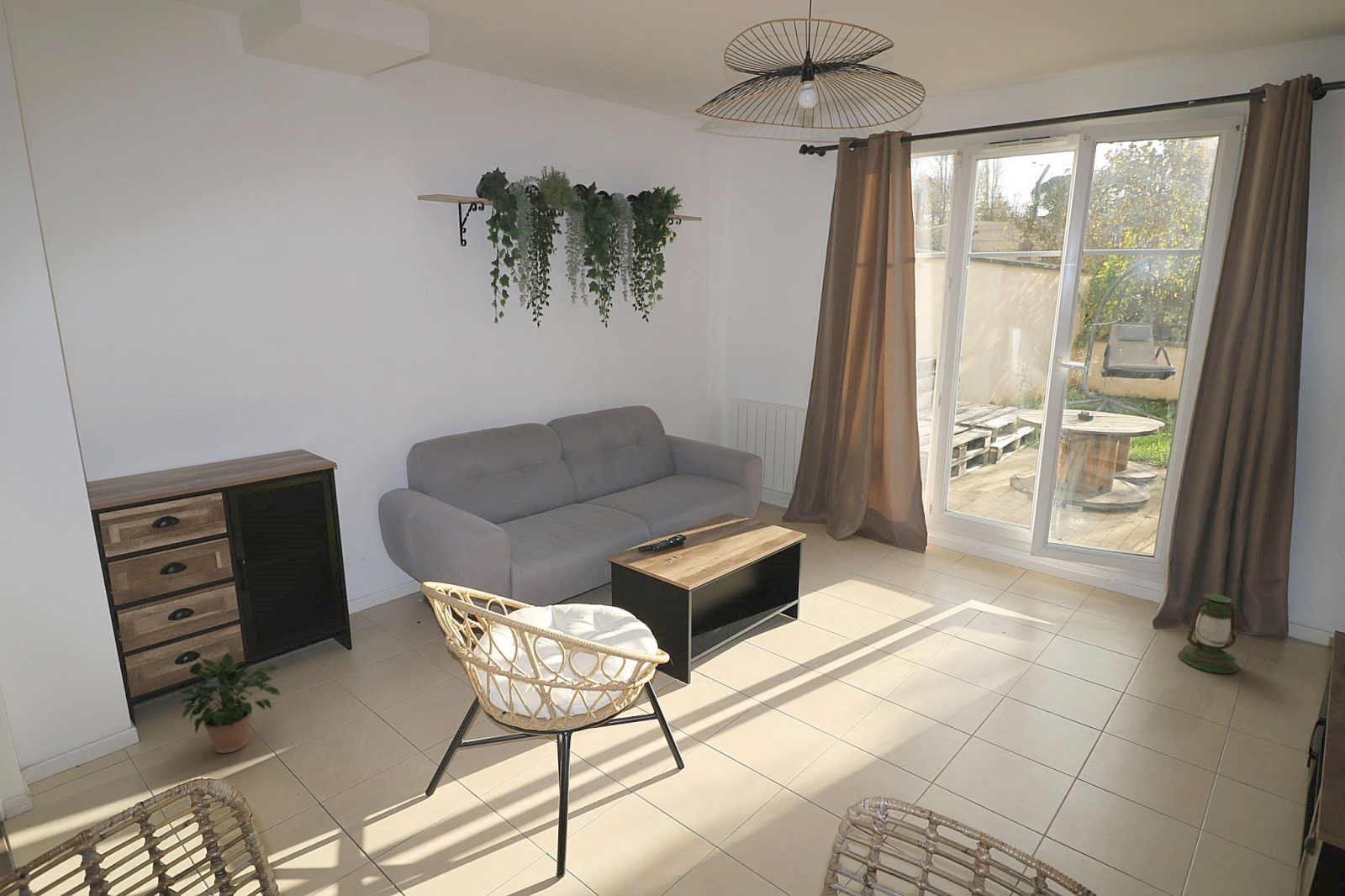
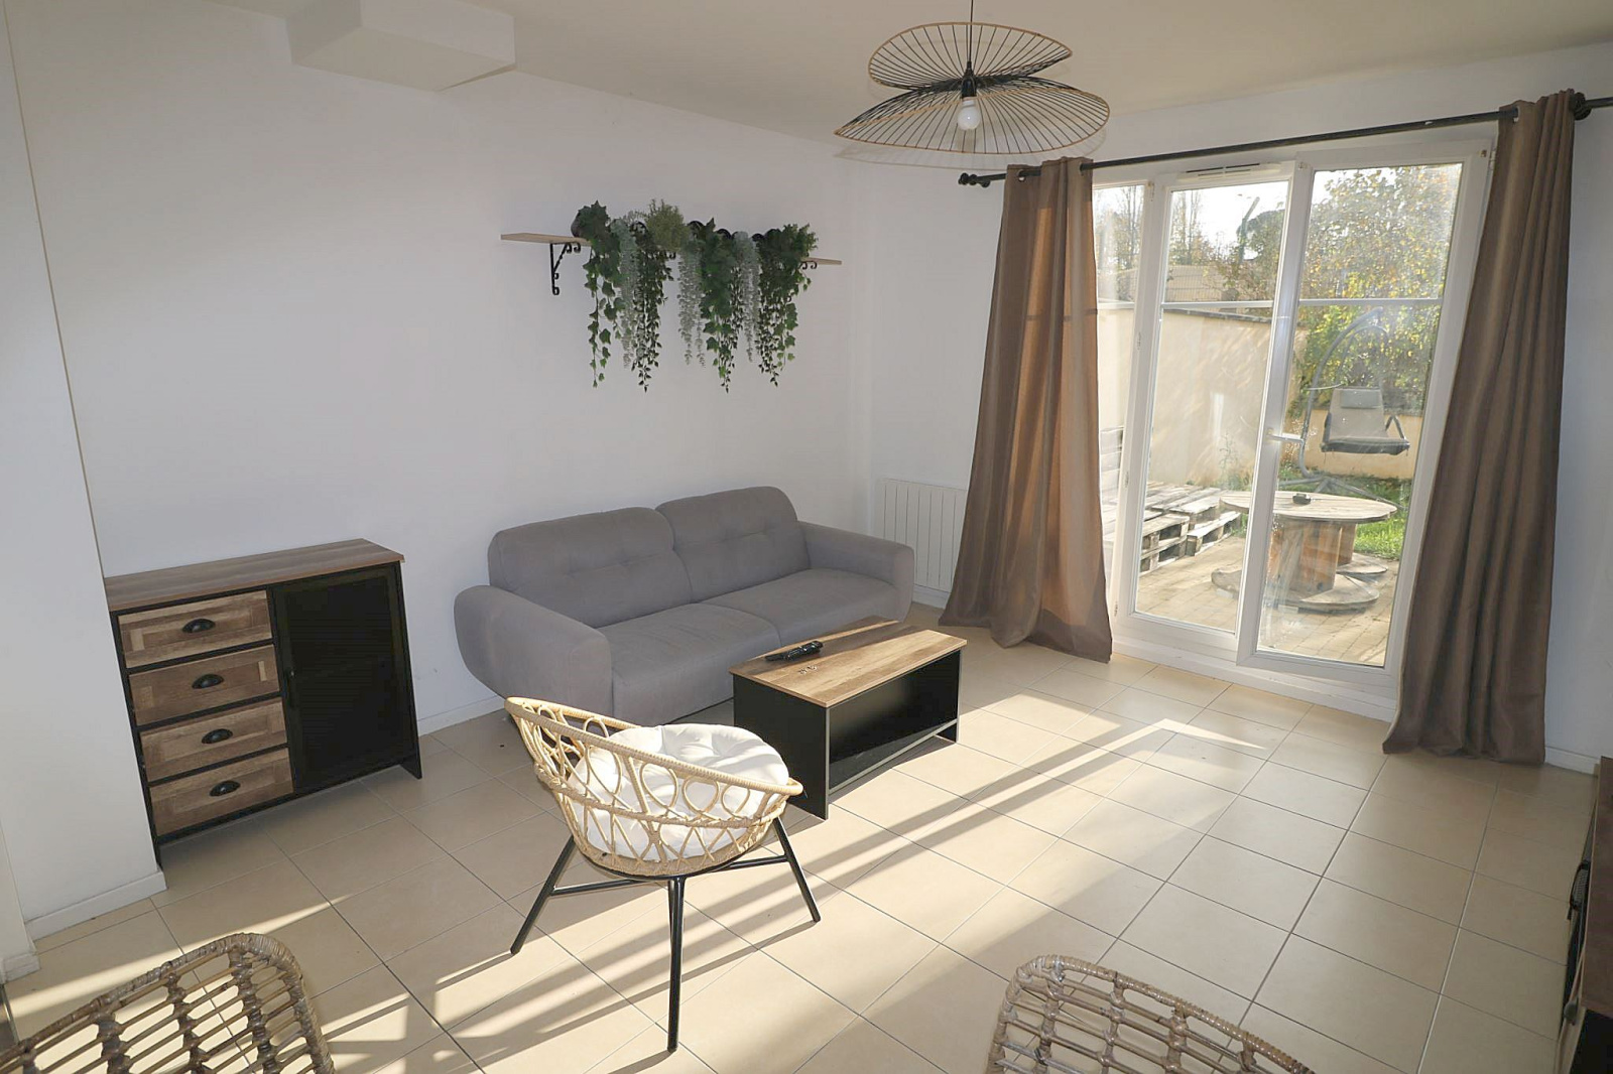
- potted plant [177,651,282,754]
- lantern [1177,593,1241,674]
